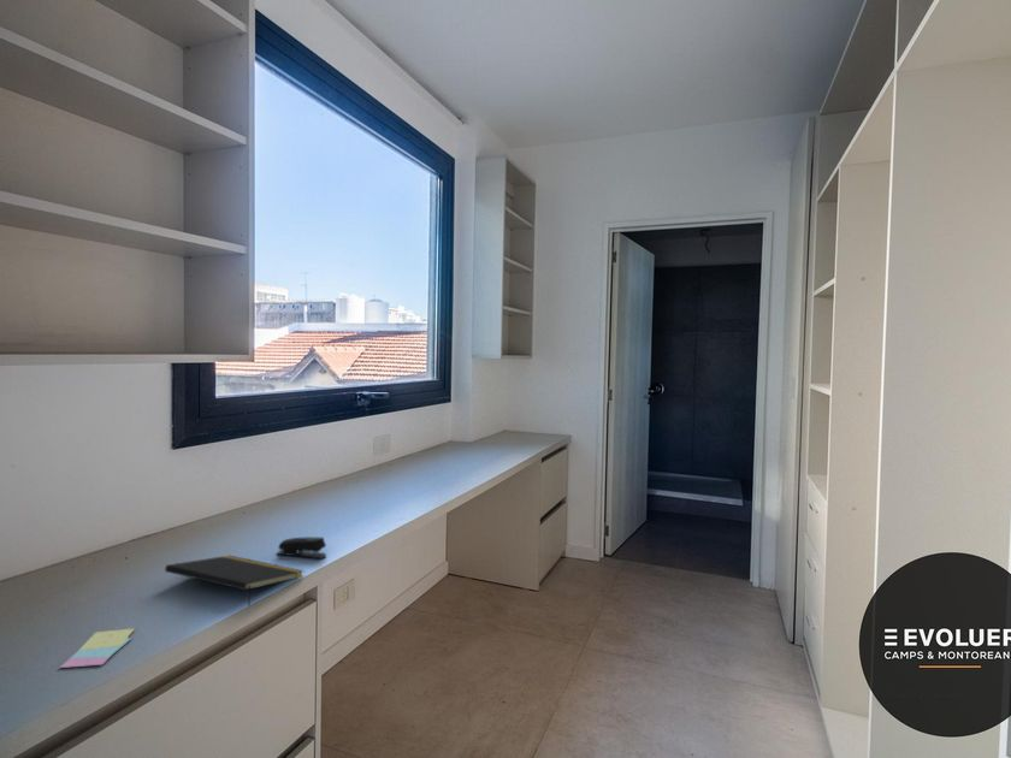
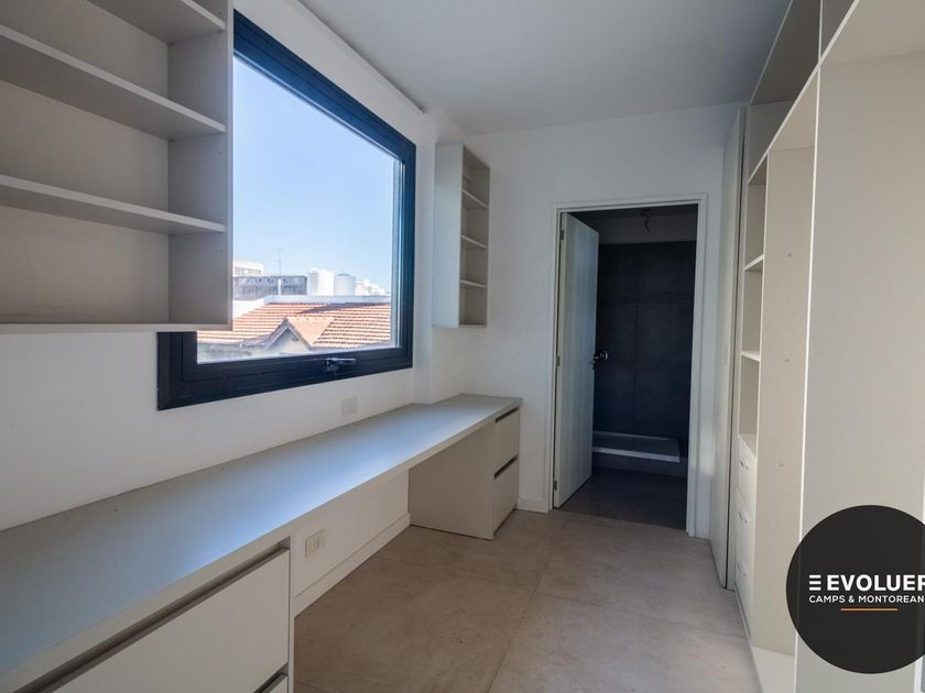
- stapler [276,535,327,559]
- notepad [164,555,305,608]
- sticky notes [59,627,136,669]
